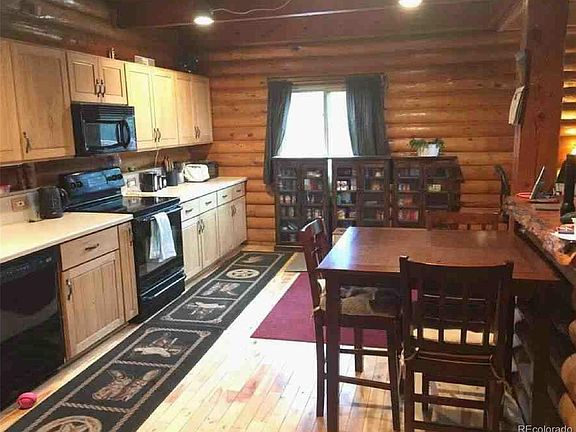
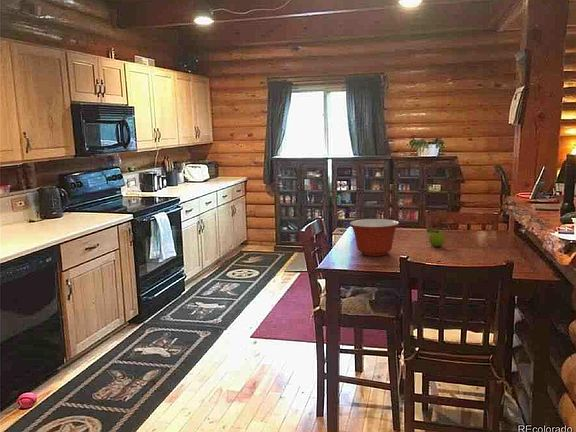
+ fruit [426,227,446,248]
+ mixing bowl [348,218,400,257]
